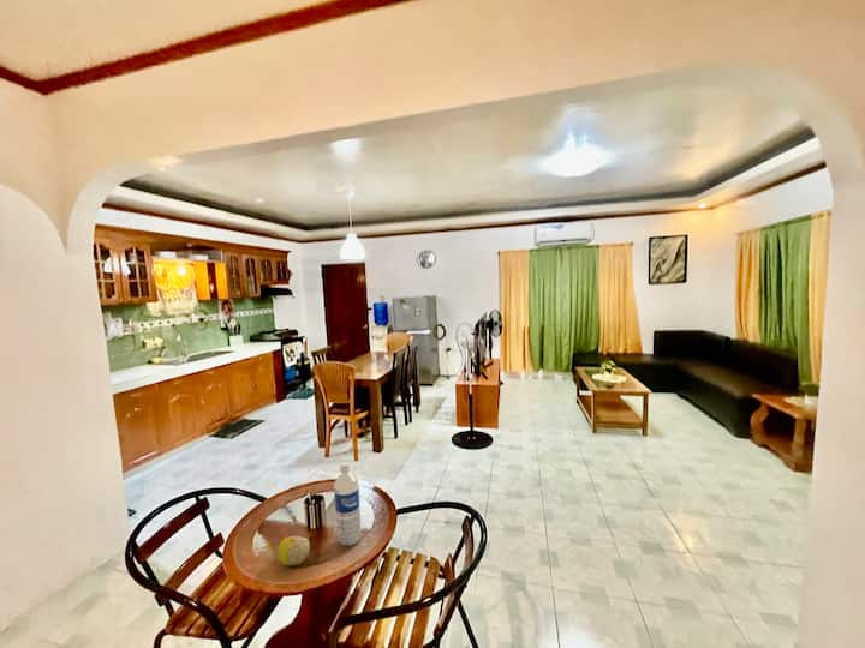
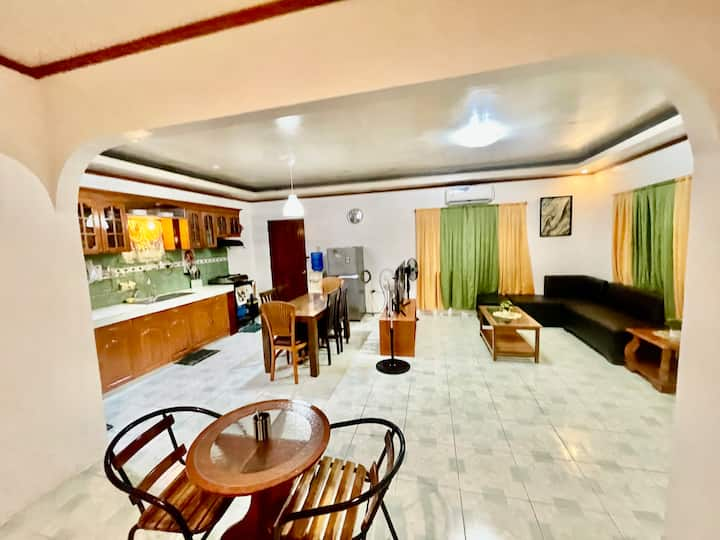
- water bottle [333,461,363,547]
- fruit [276,534,311,566]
